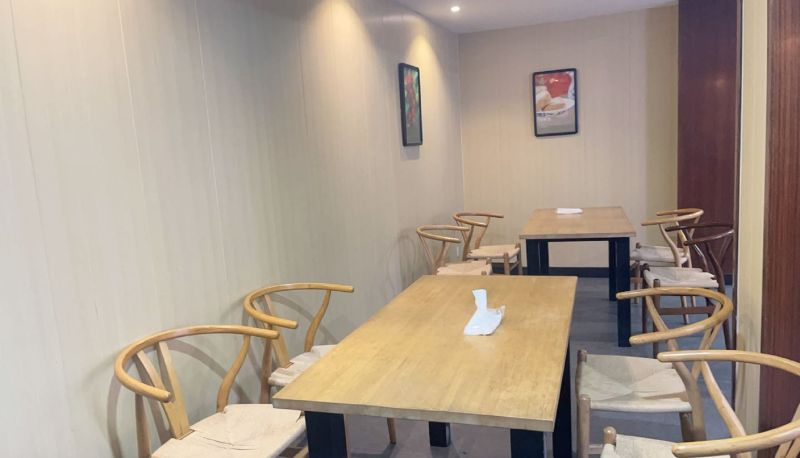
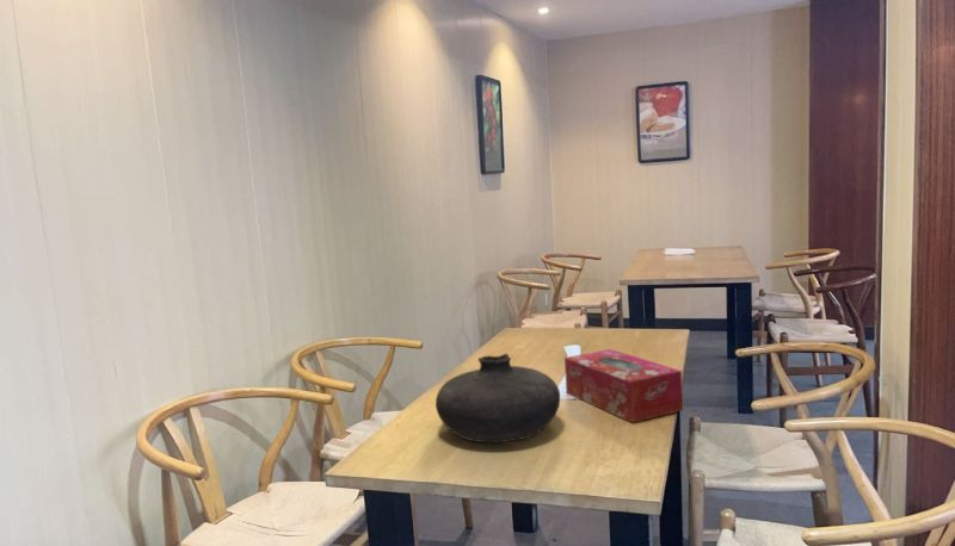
+ vase [435,353,561,443]
+ tissue box [563,348,684,423]
